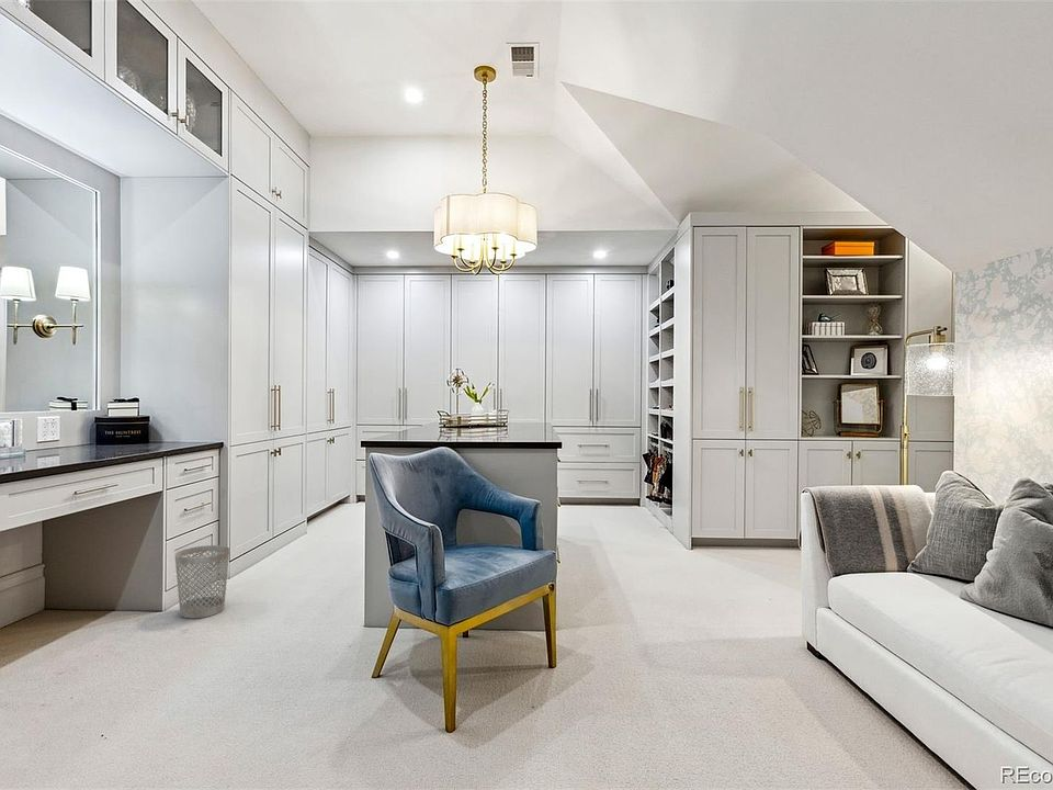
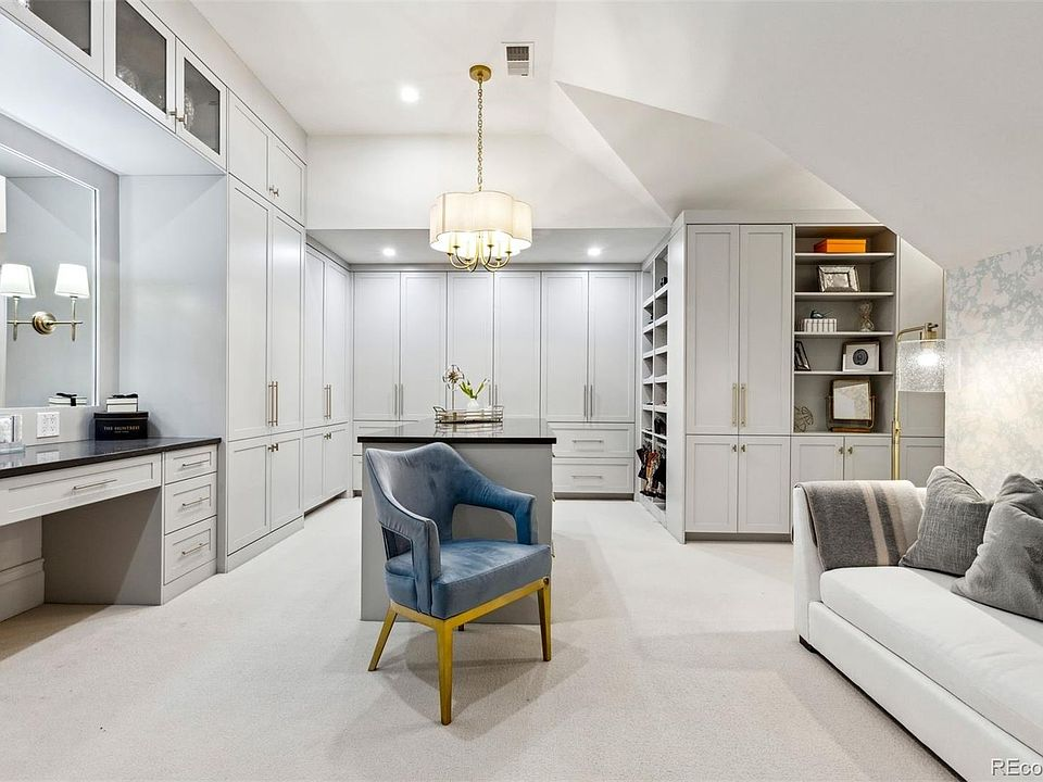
- wastebasket [174,544,230,619]
